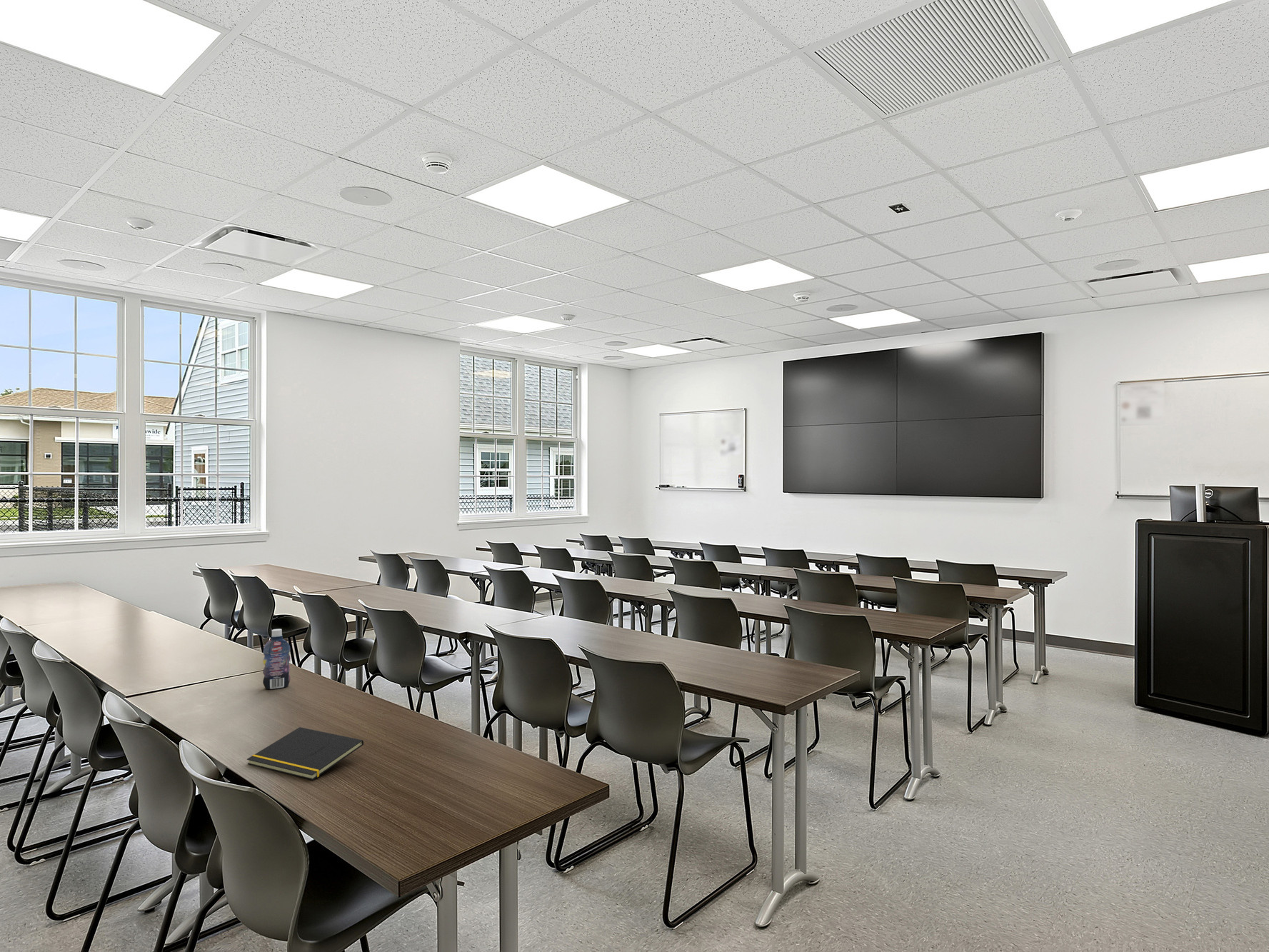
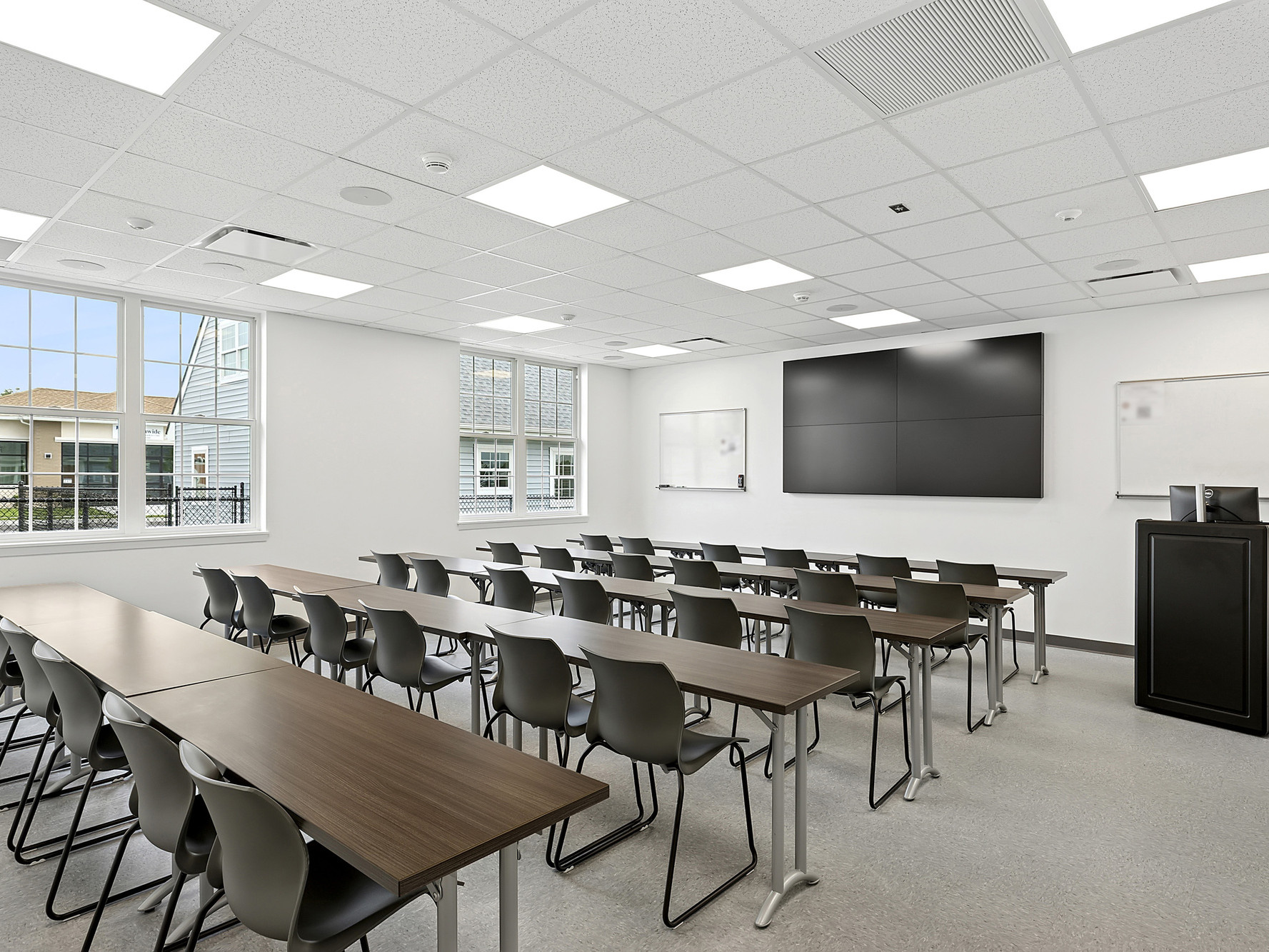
- notepad [246,726,364,781]
- bottle [262,628,291,690]
